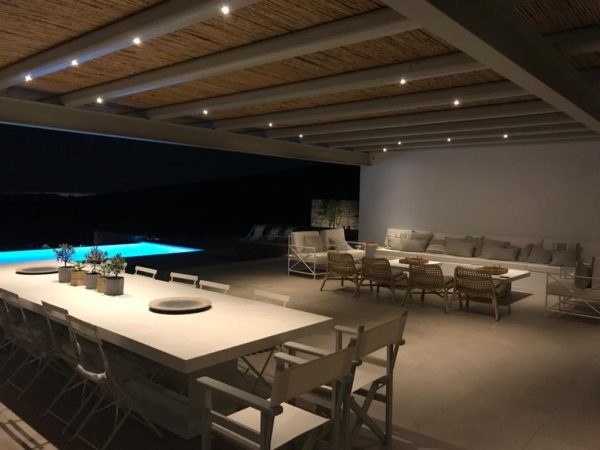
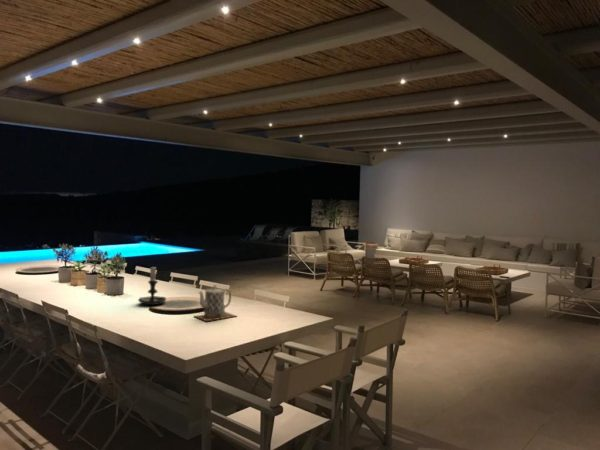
+ teapot [193,284,237,322]
+ candle holder [137,263,167,306]
